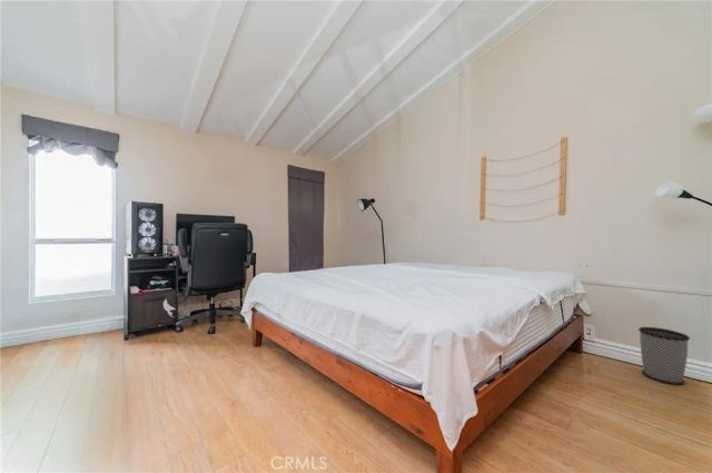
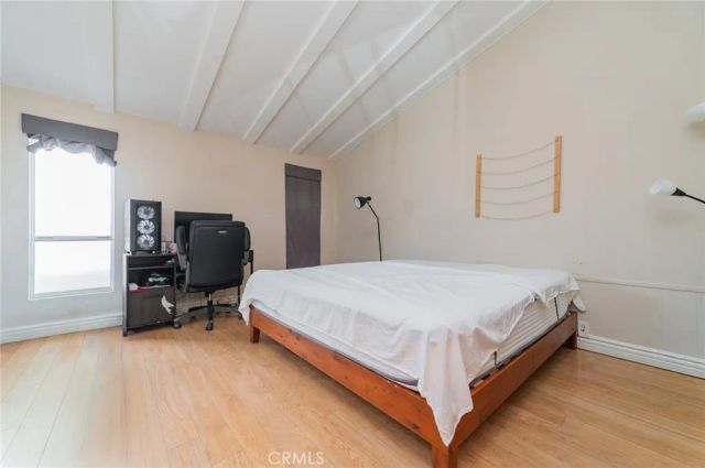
- wastebasket [637,326,691,386]
